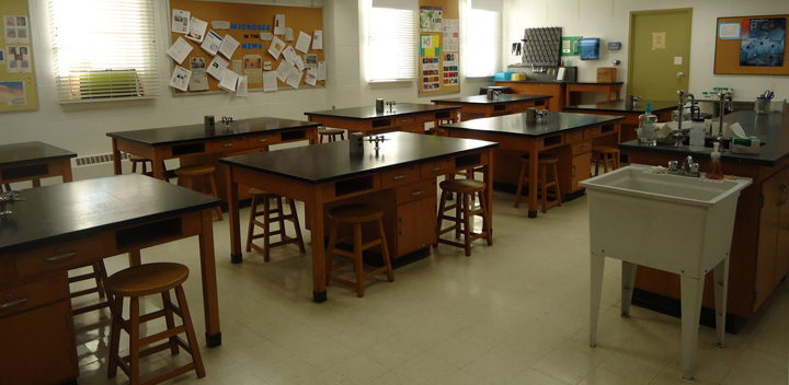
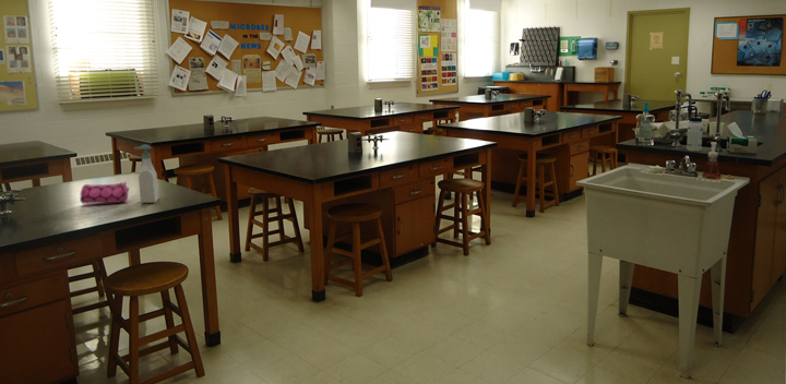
+ soap bottle [133,144,159,204]
+ pencil case [79,181,130,205]
